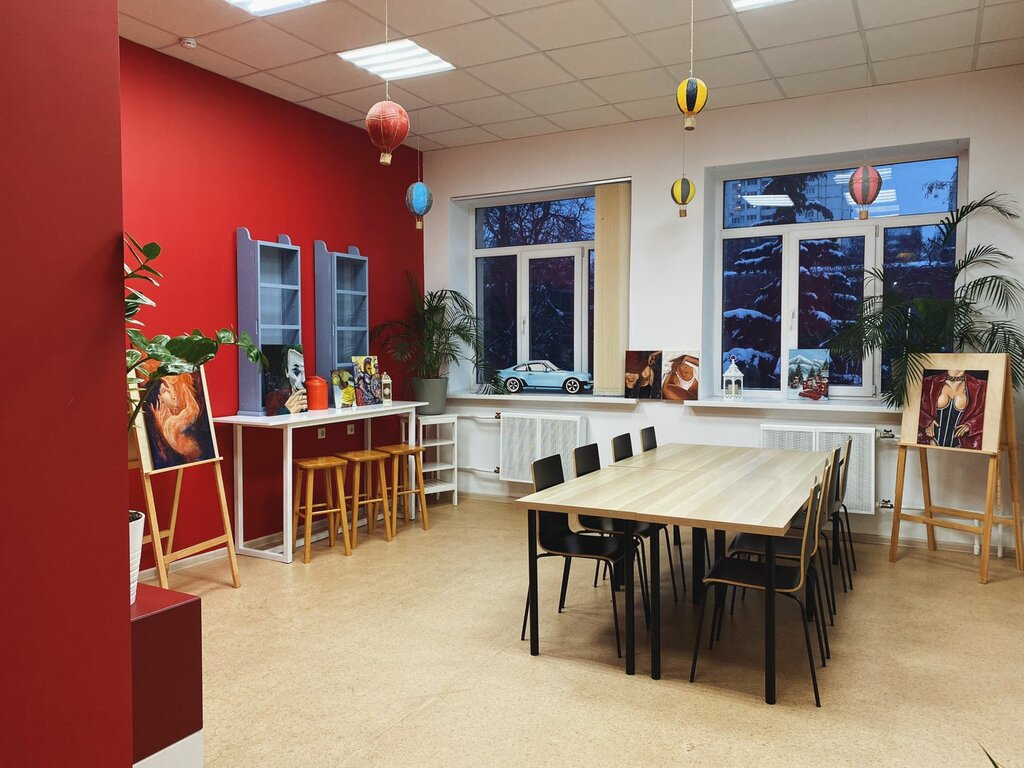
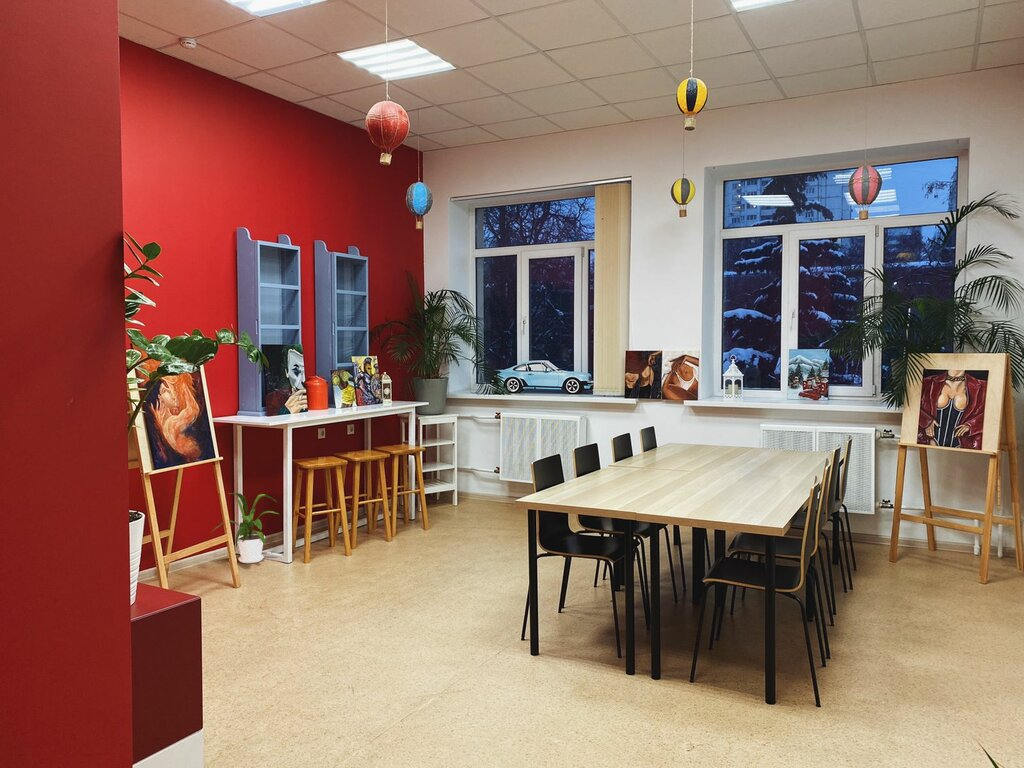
+ house plant [211,492,279,564]
